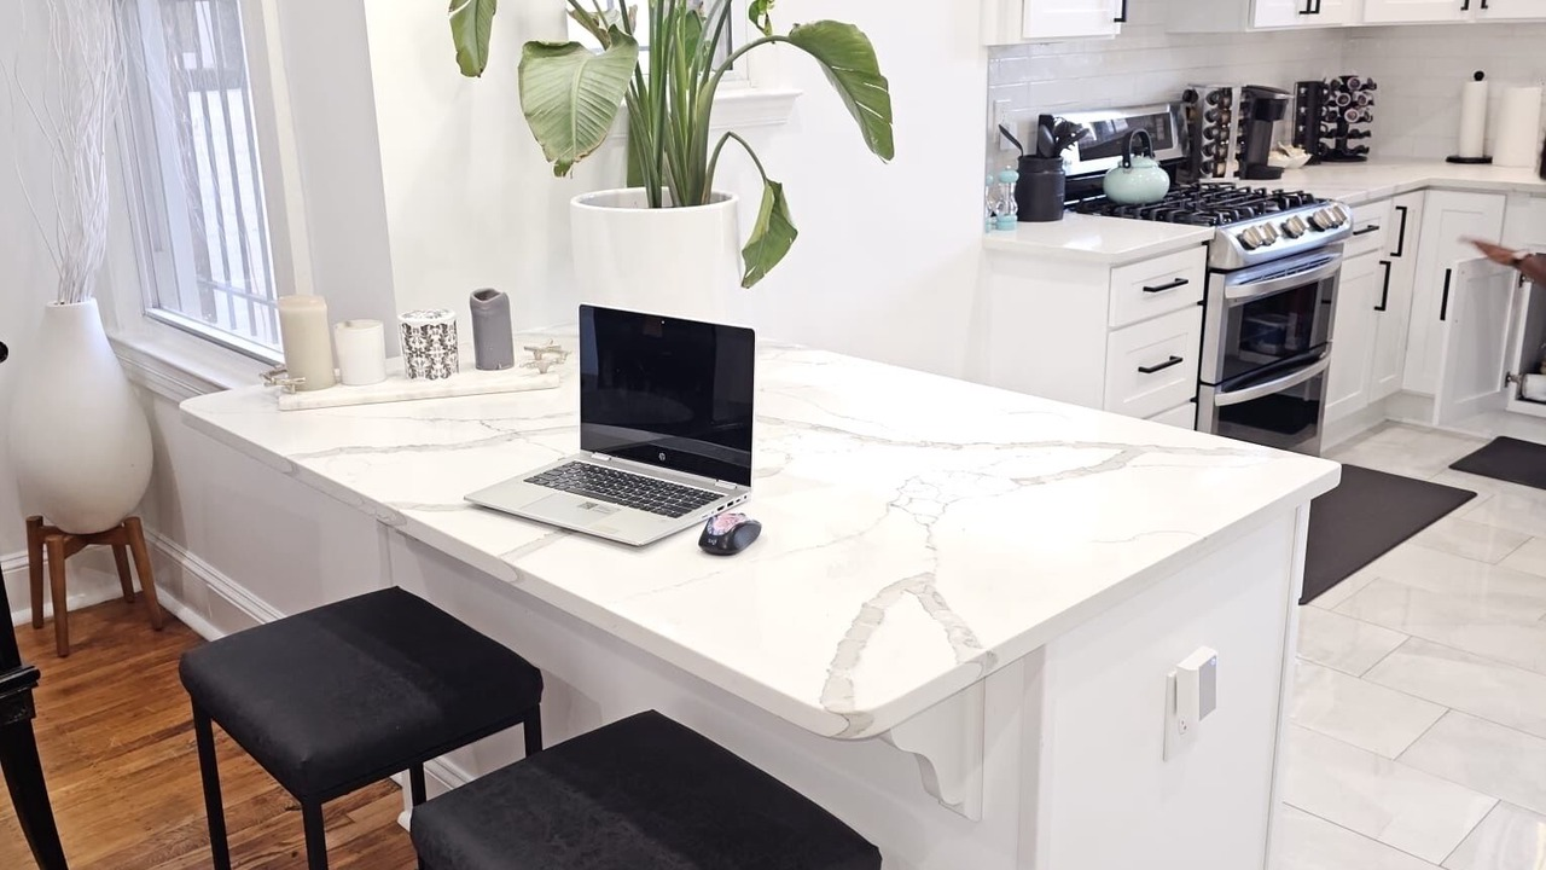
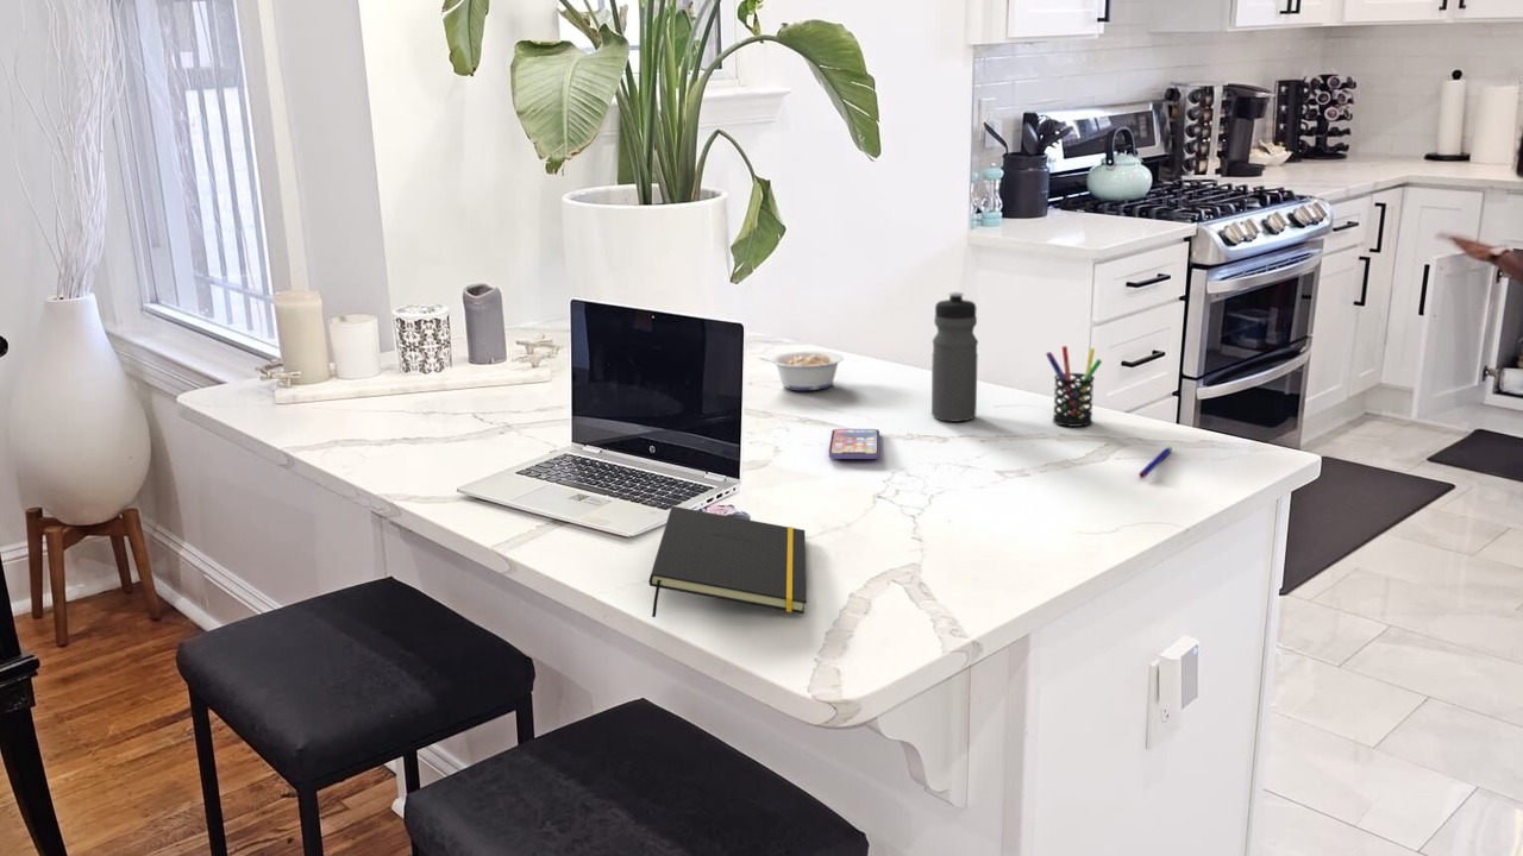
+ notepad [648,505,808,618]
+ legume [758,350,845,391]
+ pen holder [1045,345,1103,428]
+ water bottle [930,291,979,422]
+ pen [1137,446,1173,479]
+ smartphone [827,428,880,460]
